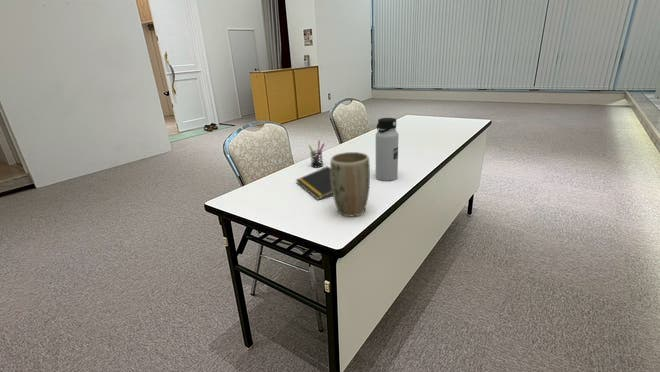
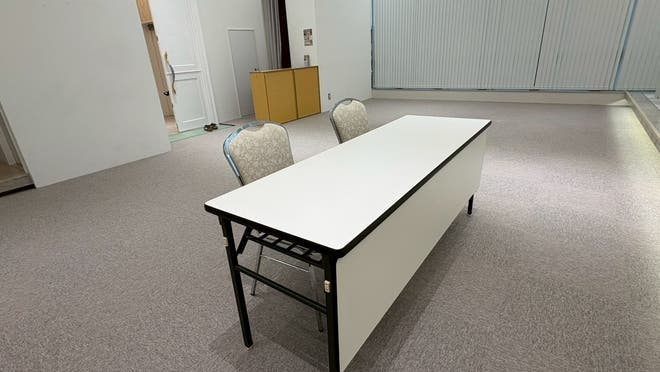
- pen holder [308,140,326,168]
- notepad [295,165,333,201]
- plant pot [329,151,371,217]
- water bottle [375,117,400,182]
